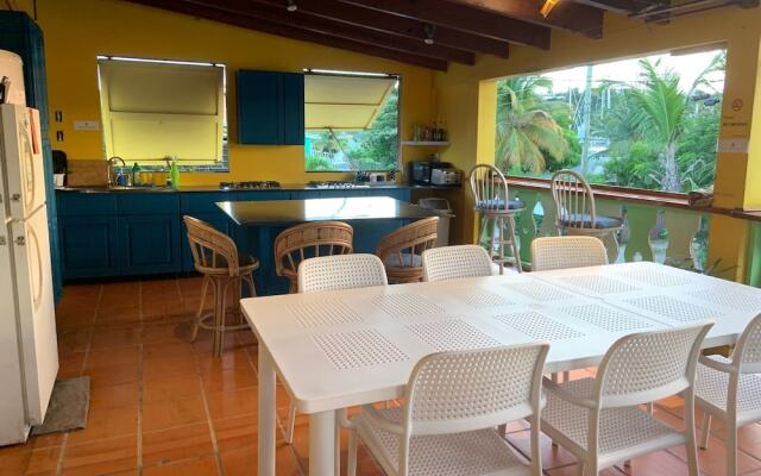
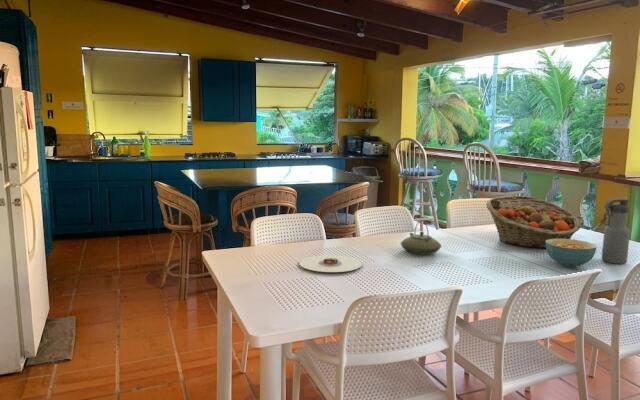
+ water bottle [601,198,631,265]
+ fruit basket [485,195,582,249]
+ cereal bowl [545,238,598,268]
+ plate [298,254,363,273]
+ teapot [400,219,442,255]
